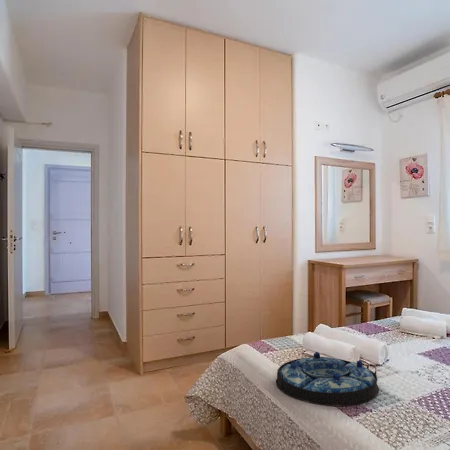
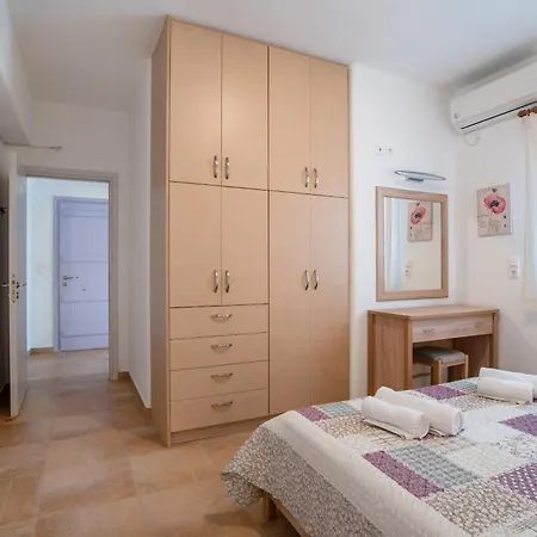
- serving tray [275,351,380,407]
